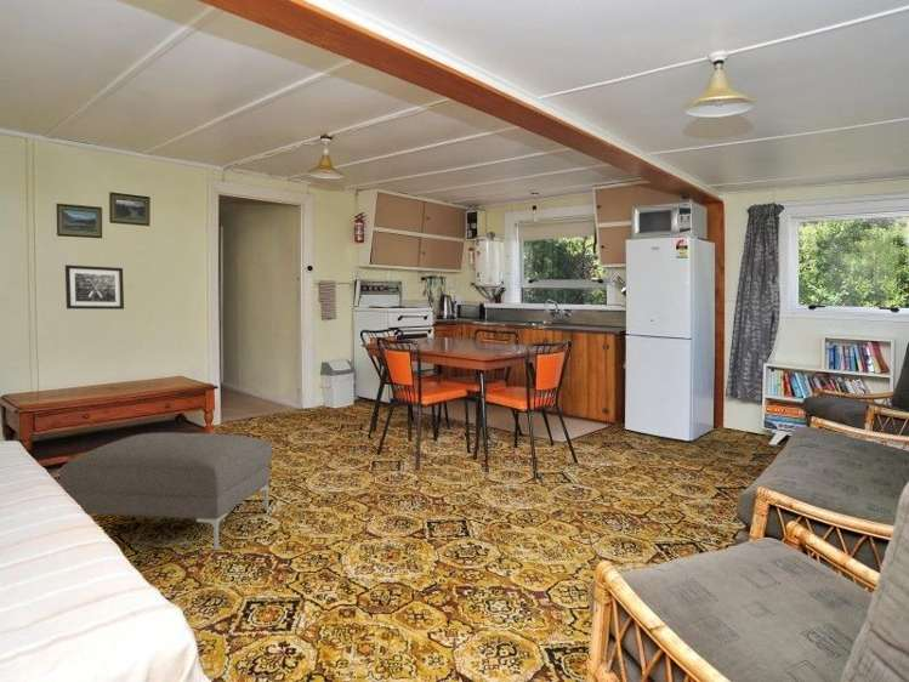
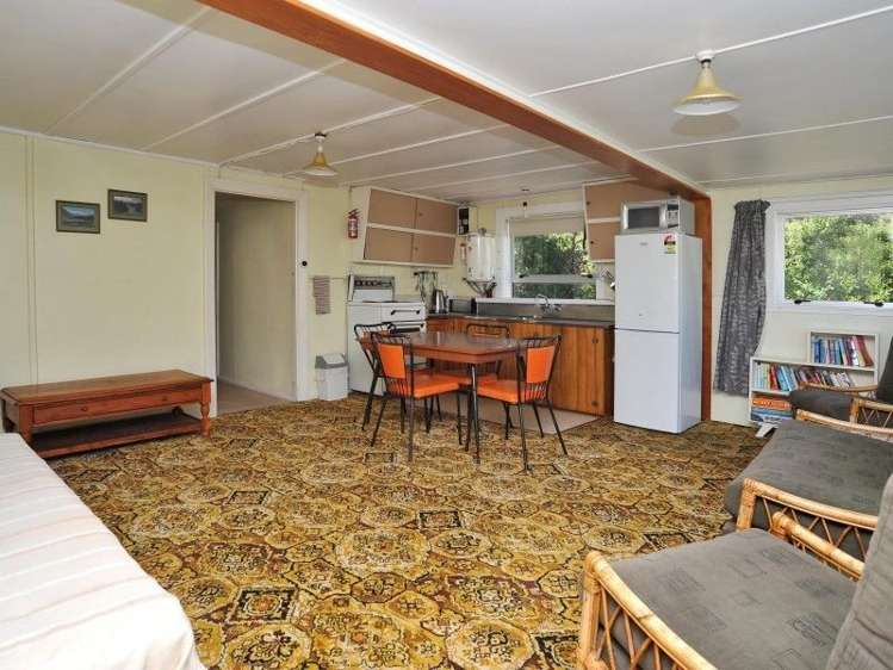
- ottoman [59,432,273,552]
- wall art [64,263,125,311]
